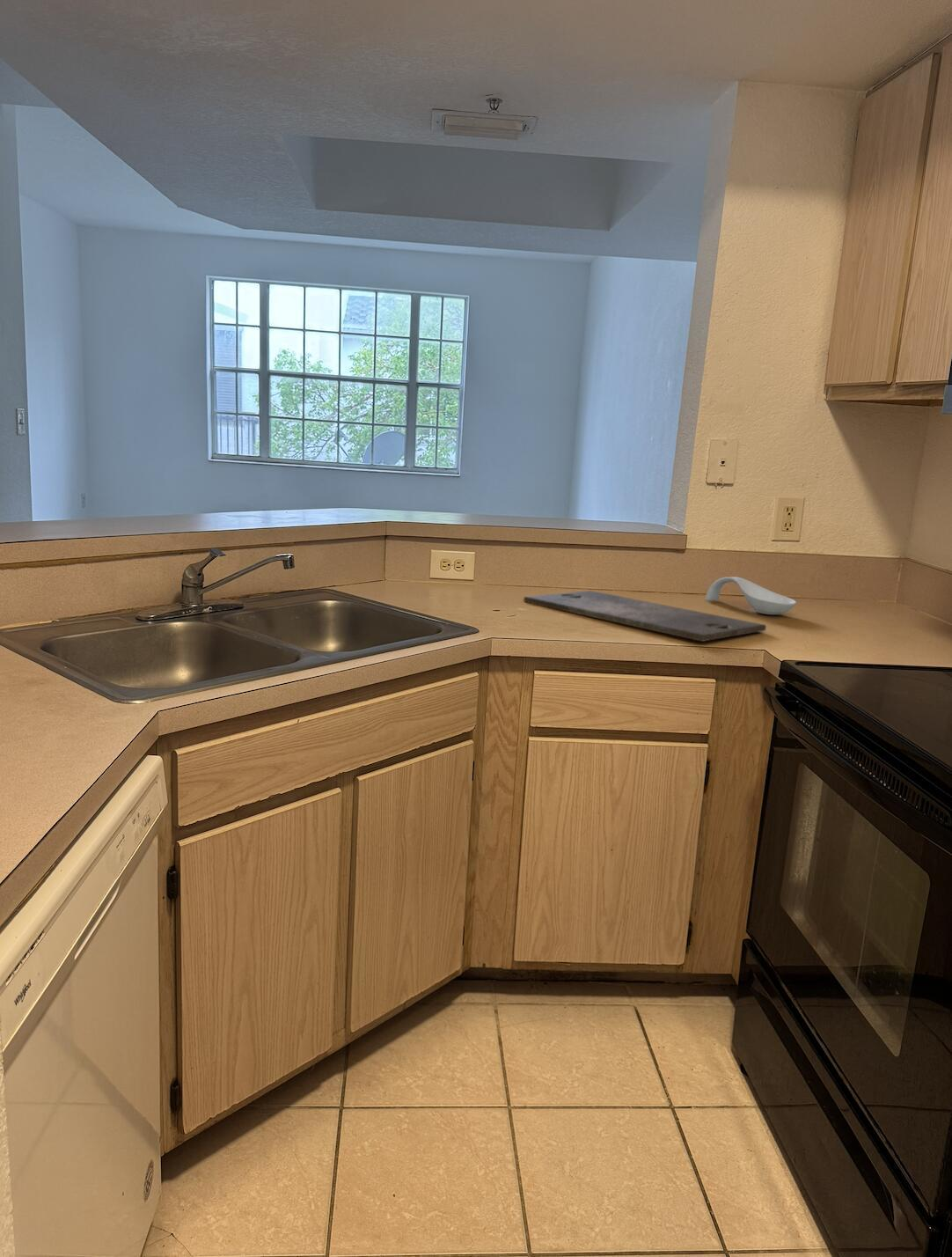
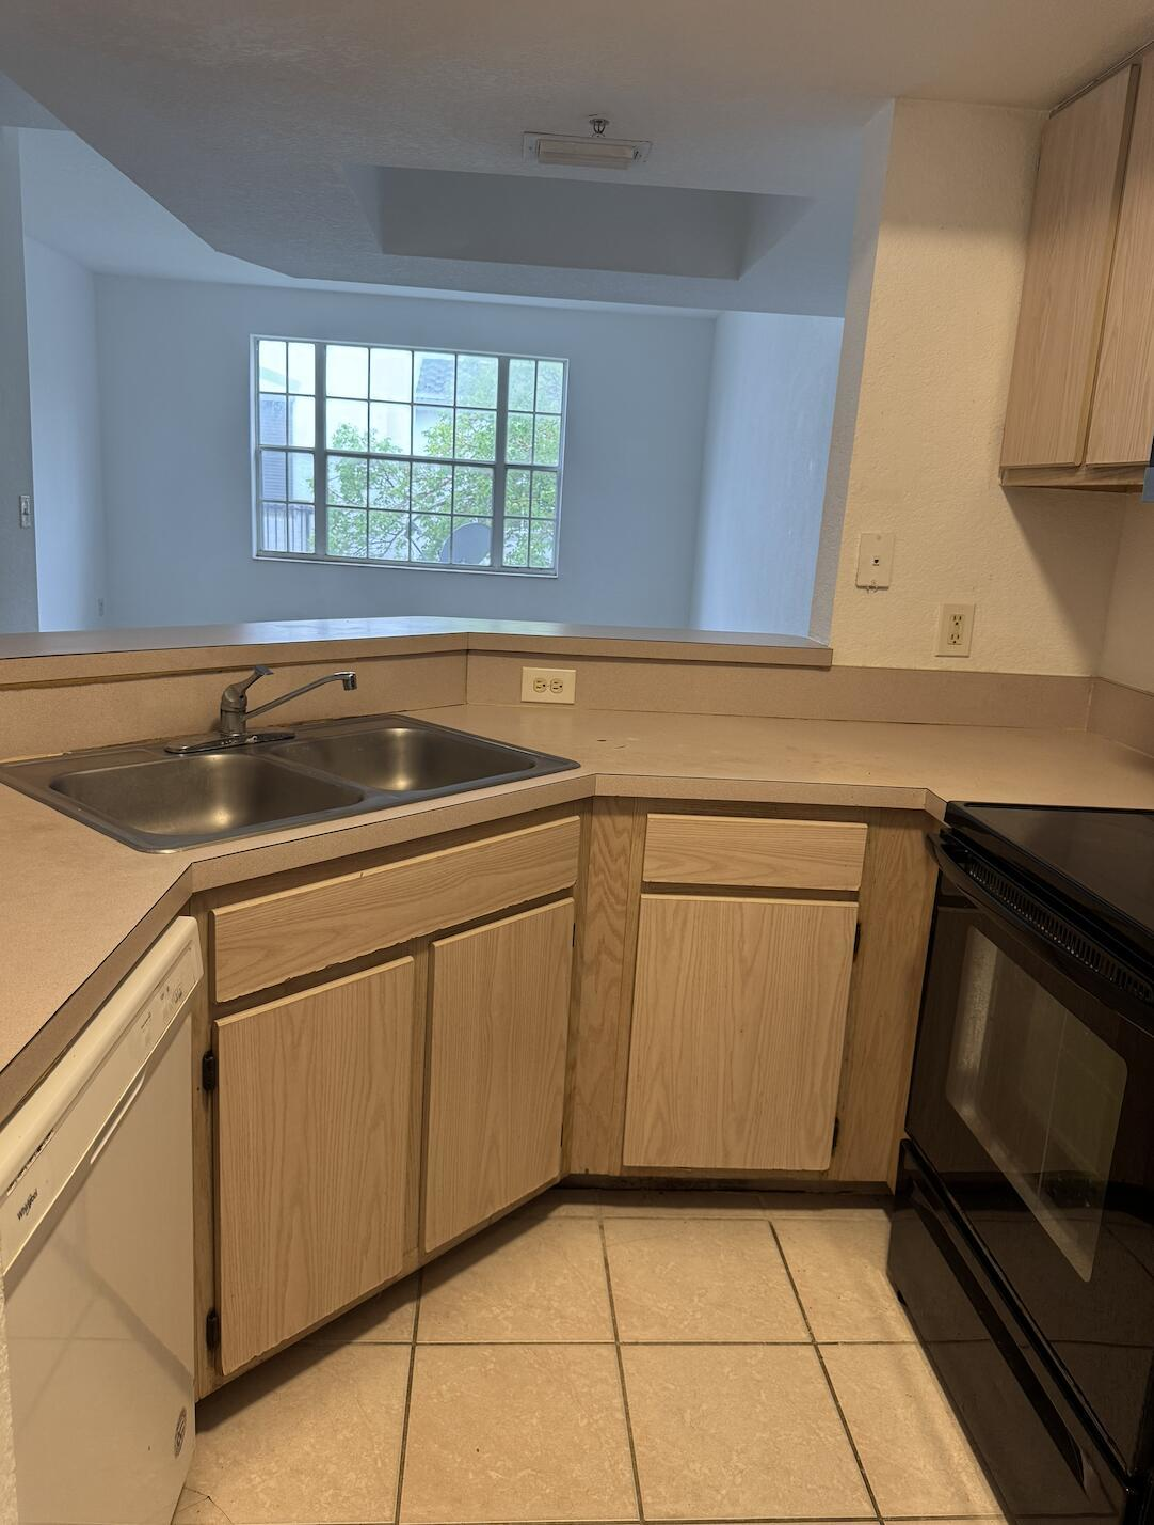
- cutting board [523,590,767,643]
- spoon rest [705,576,797,615]
